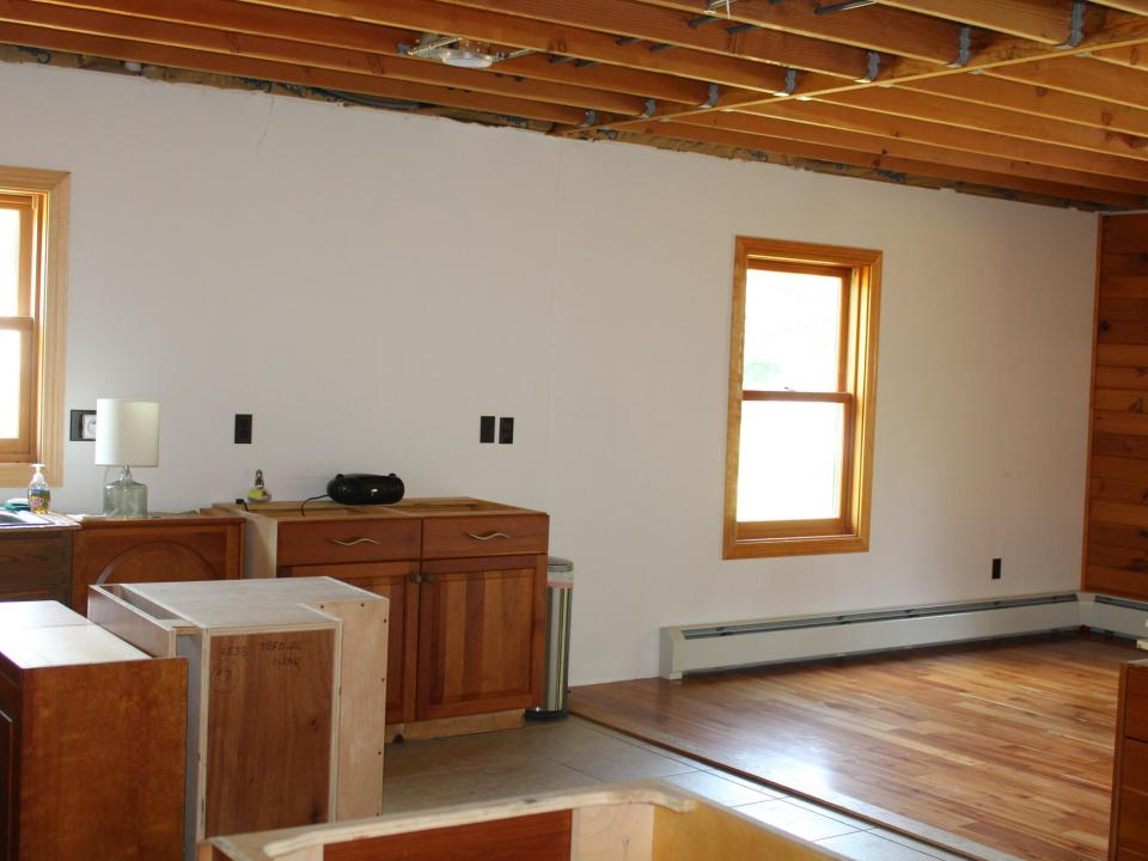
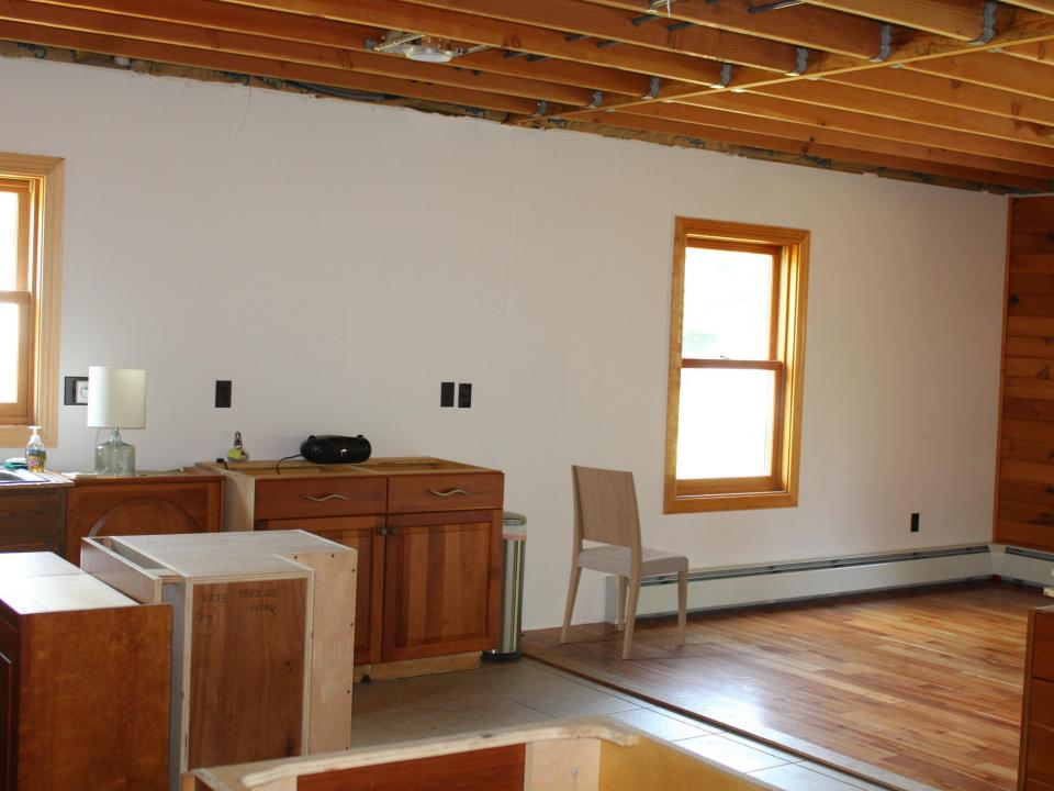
+ dining chair [560,464,689,660]
